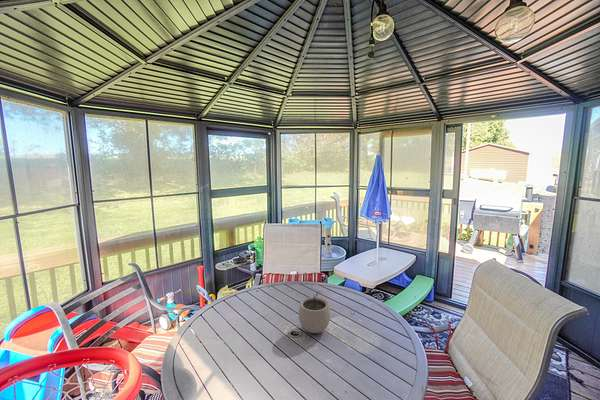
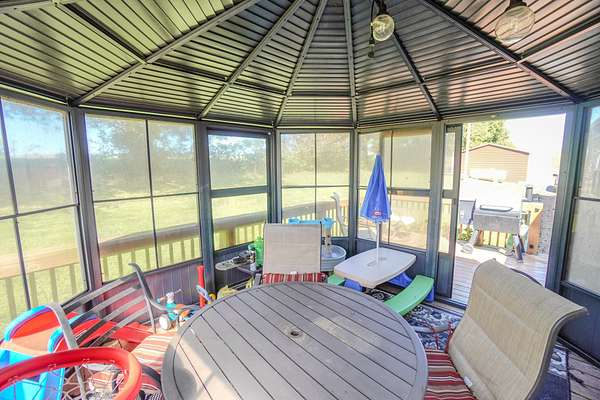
- plant pot [298,291,331,334]
